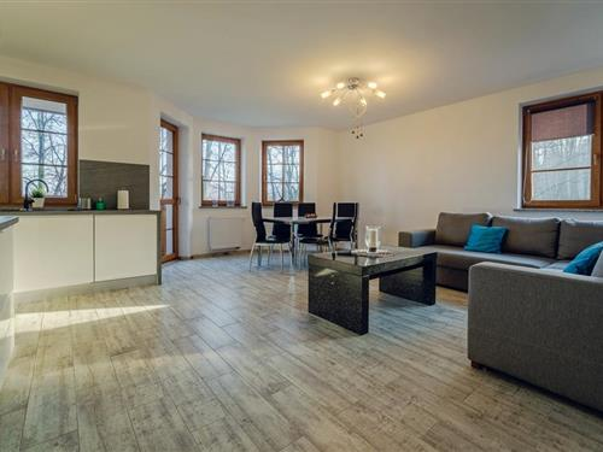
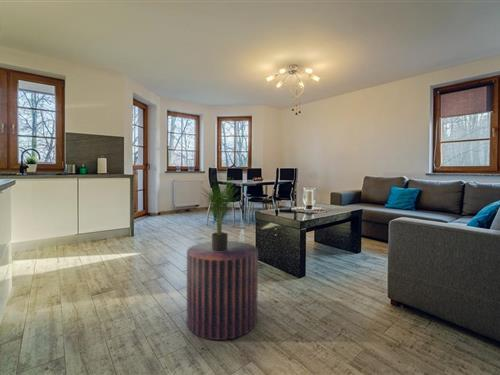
+ potted plant [199,171,243,251]
+ stool [186,240,259,341]
